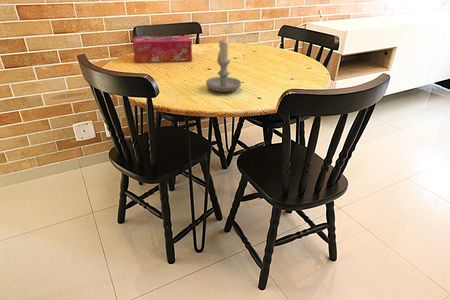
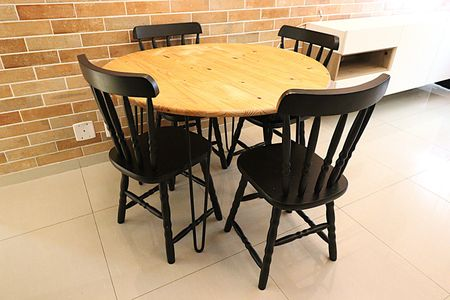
- tissue box [132,35,193,63]
- candle [205,37,242,93]
